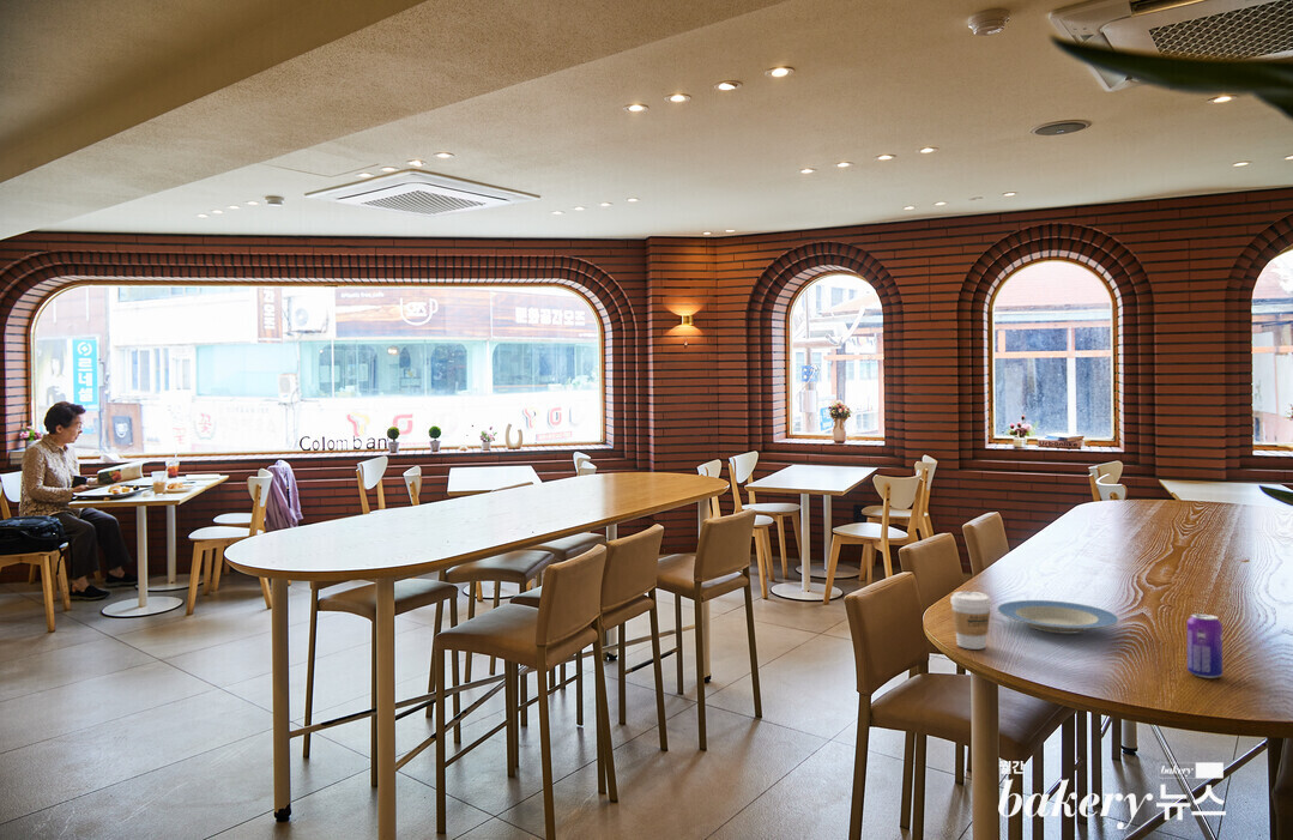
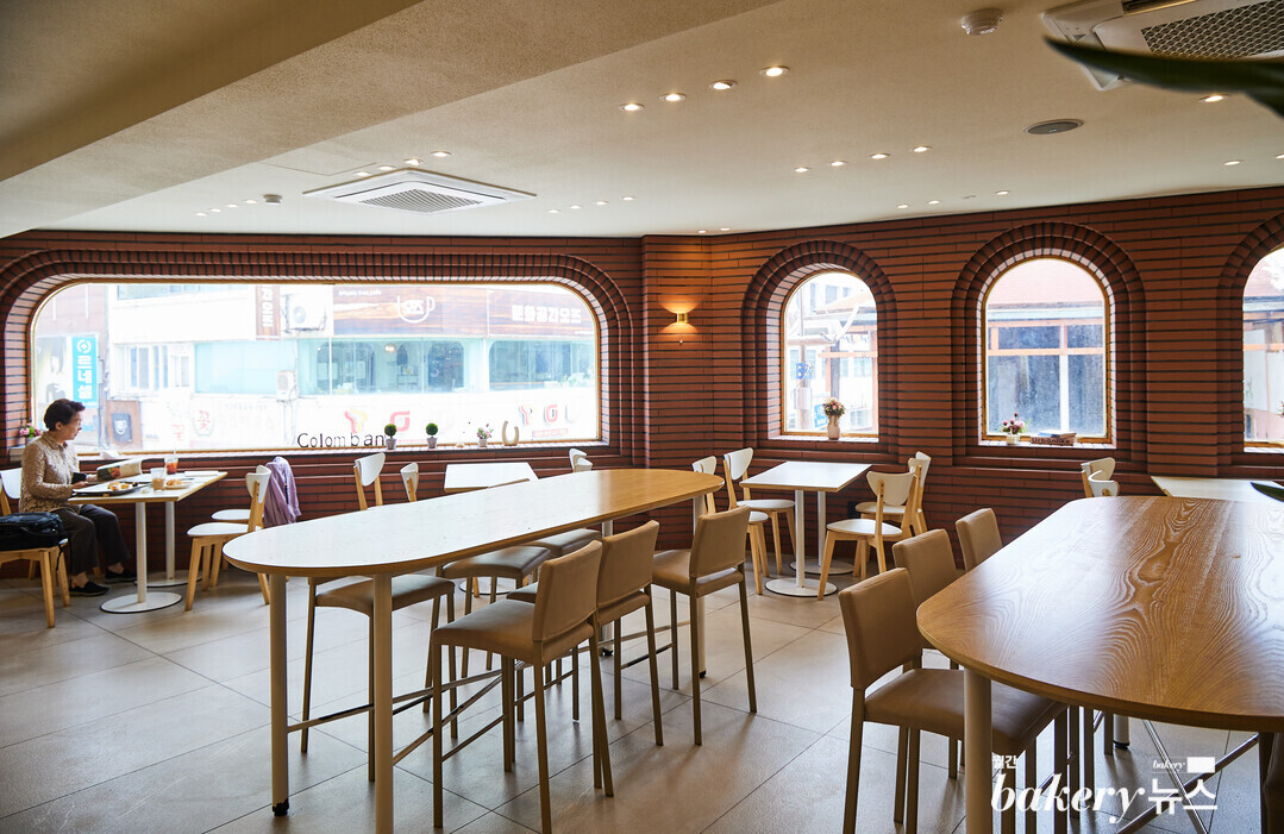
- beverage can [1186,612,1223,679]
- plate [996,599,1120,635]
- coffee cup [949,590,992,651]
